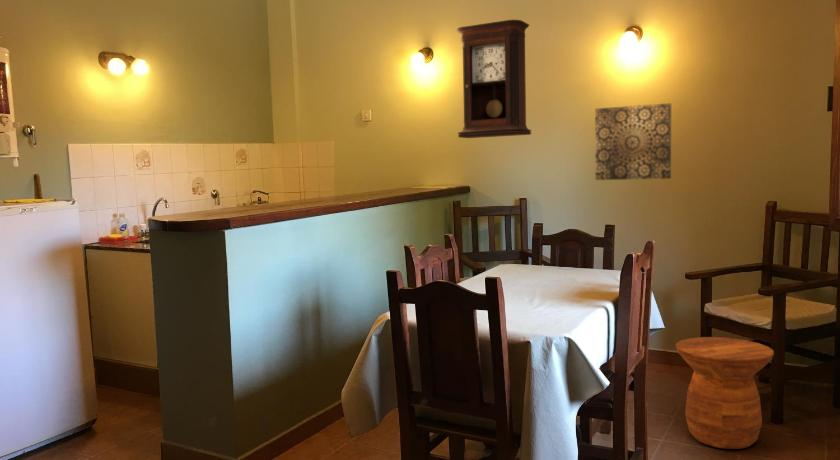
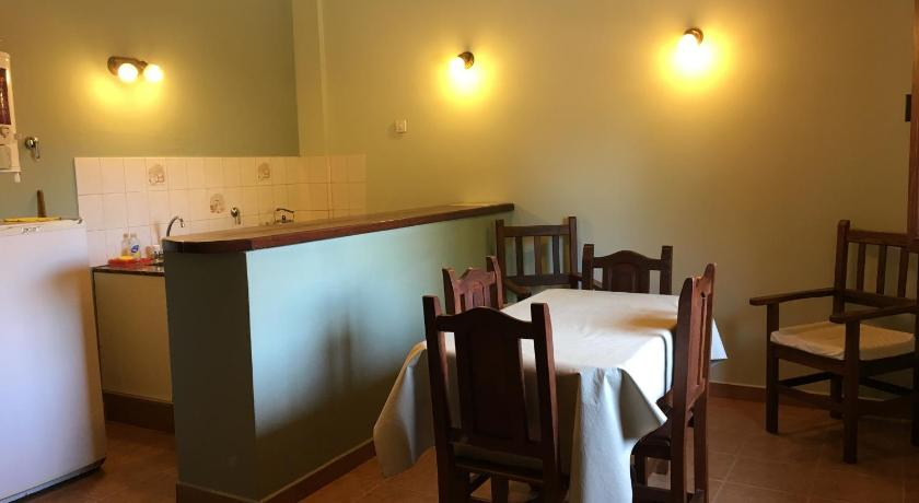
- side table [675,336,775,450]
- wall art [594,102,672,181]
- pendulum clock [456,19,532,139]
